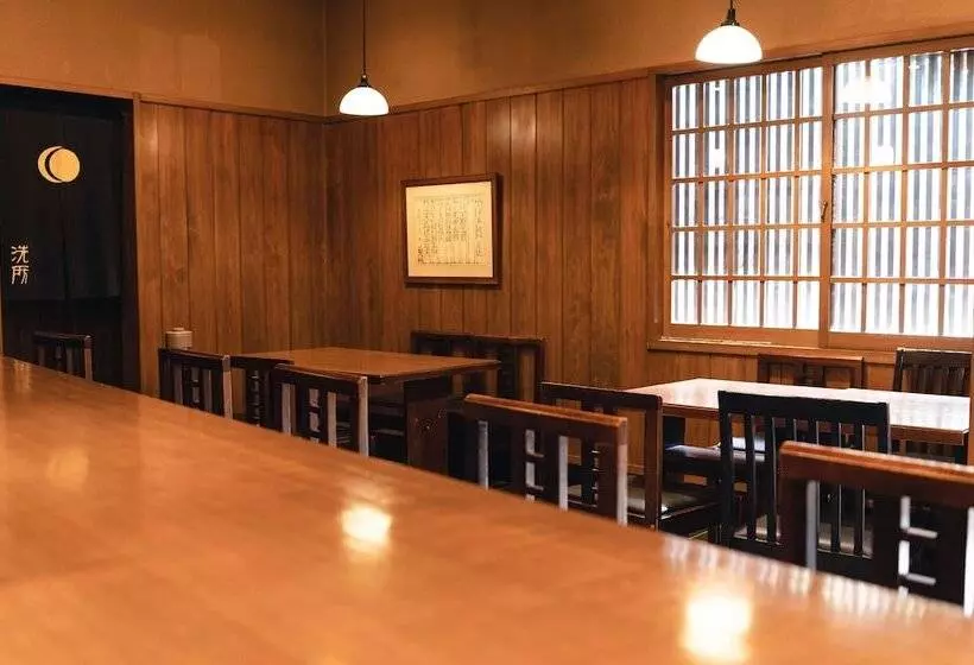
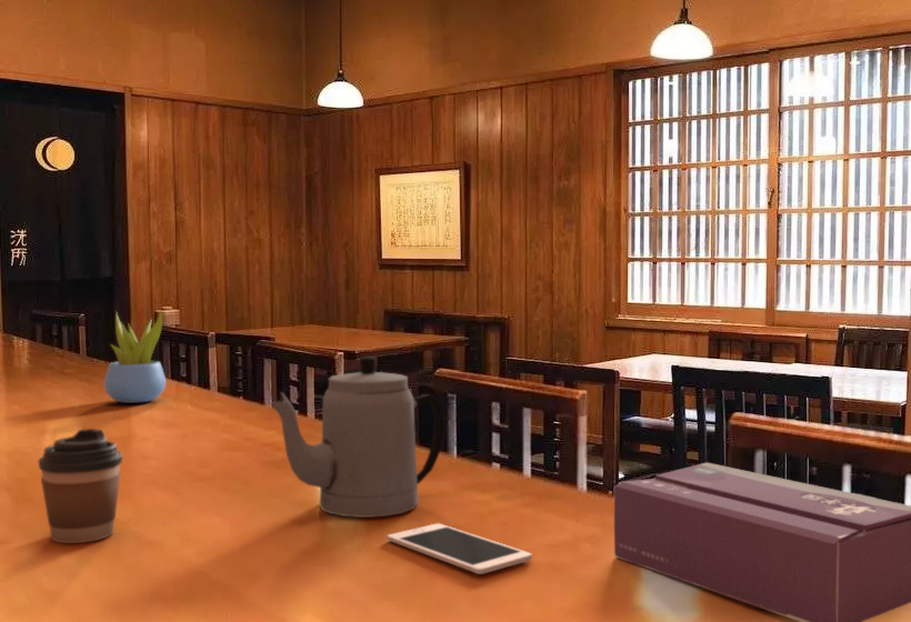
+ tissue box [613,461,911,622]
+ cell phone [386,522,533,575]
+ coffee cup [37,428,123,544]
+ succulent plant [103,309,167,404]
+ teapot [270,355,446,519]
